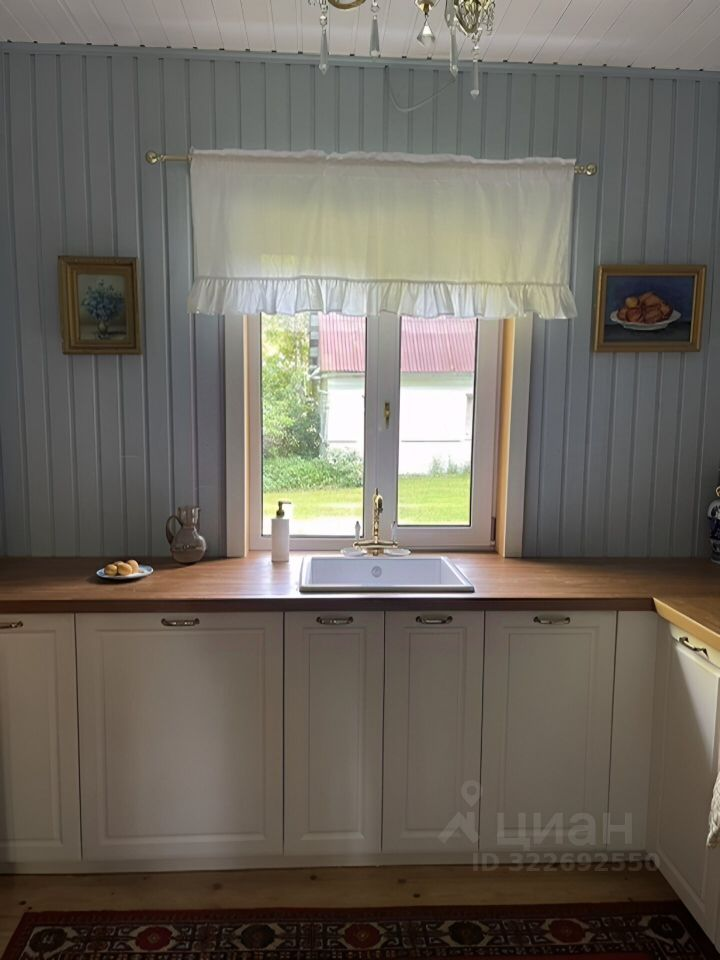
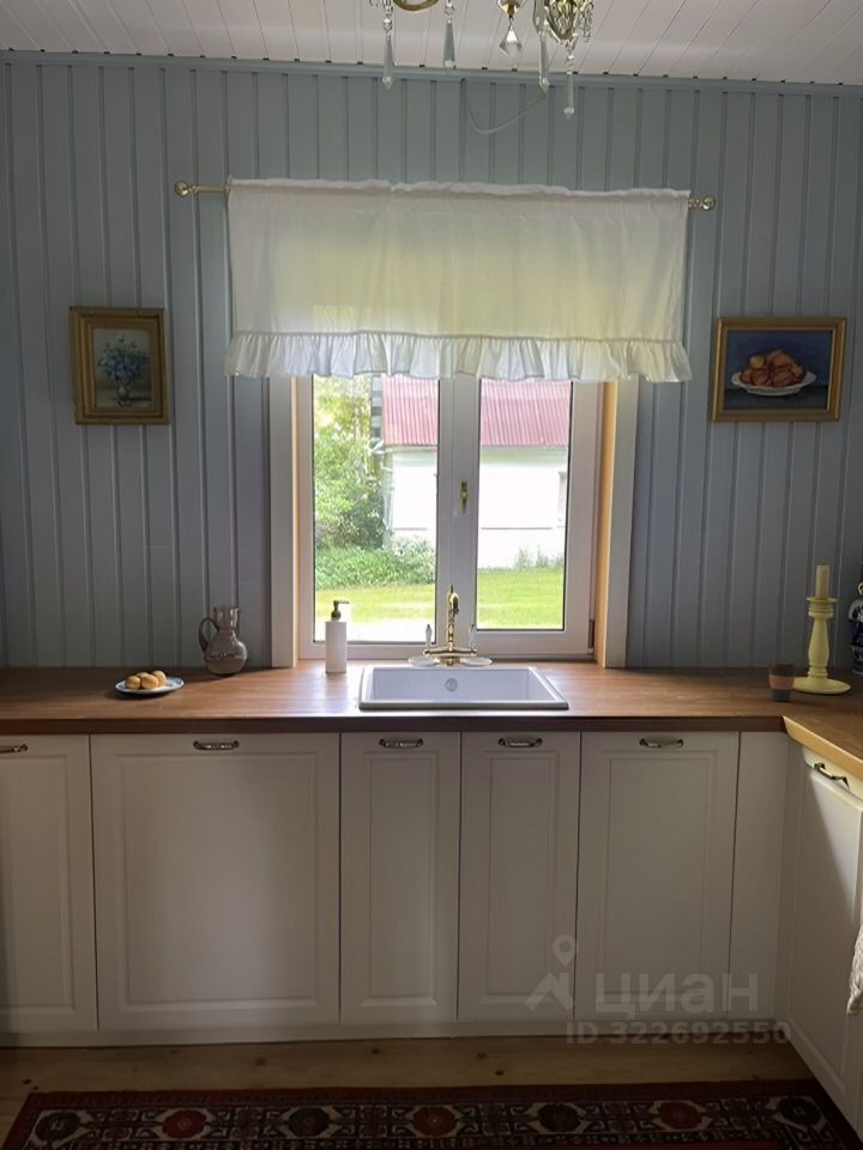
+ coffee cup [766,659,799,702]
+ candle holder [792,564,851,695]
